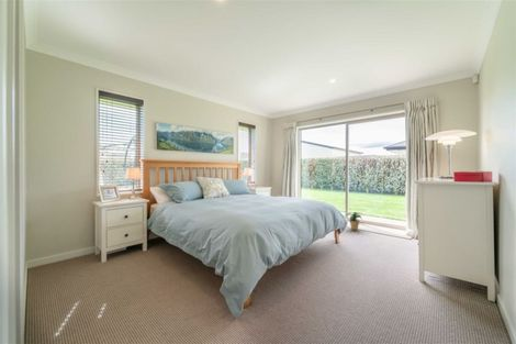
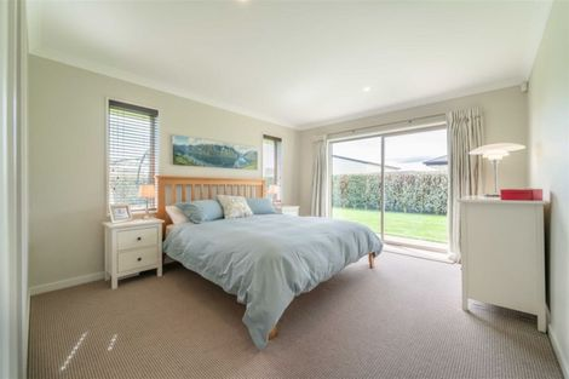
- potted plant [344,211,364,231]
